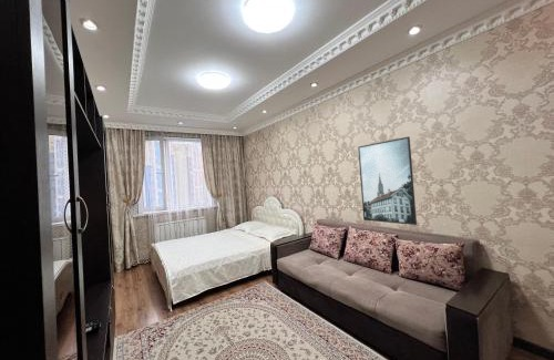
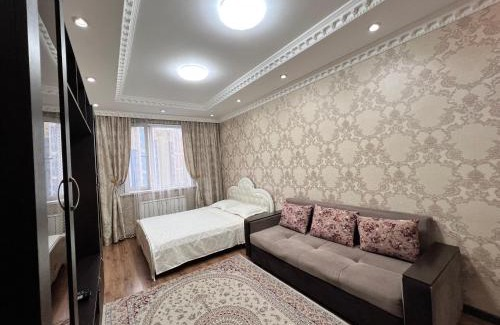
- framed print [357,135,418,226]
